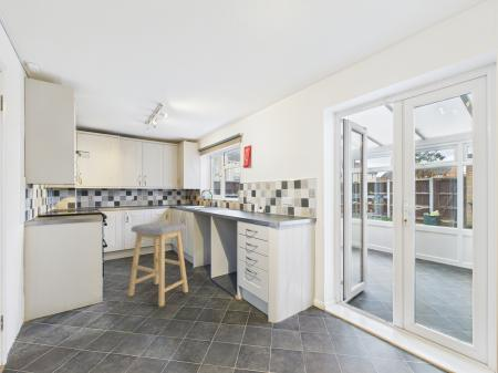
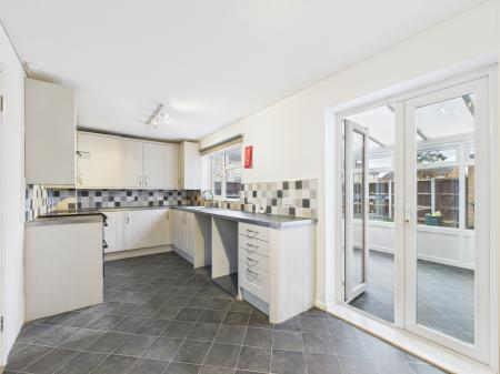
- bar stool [127,221,189,308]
